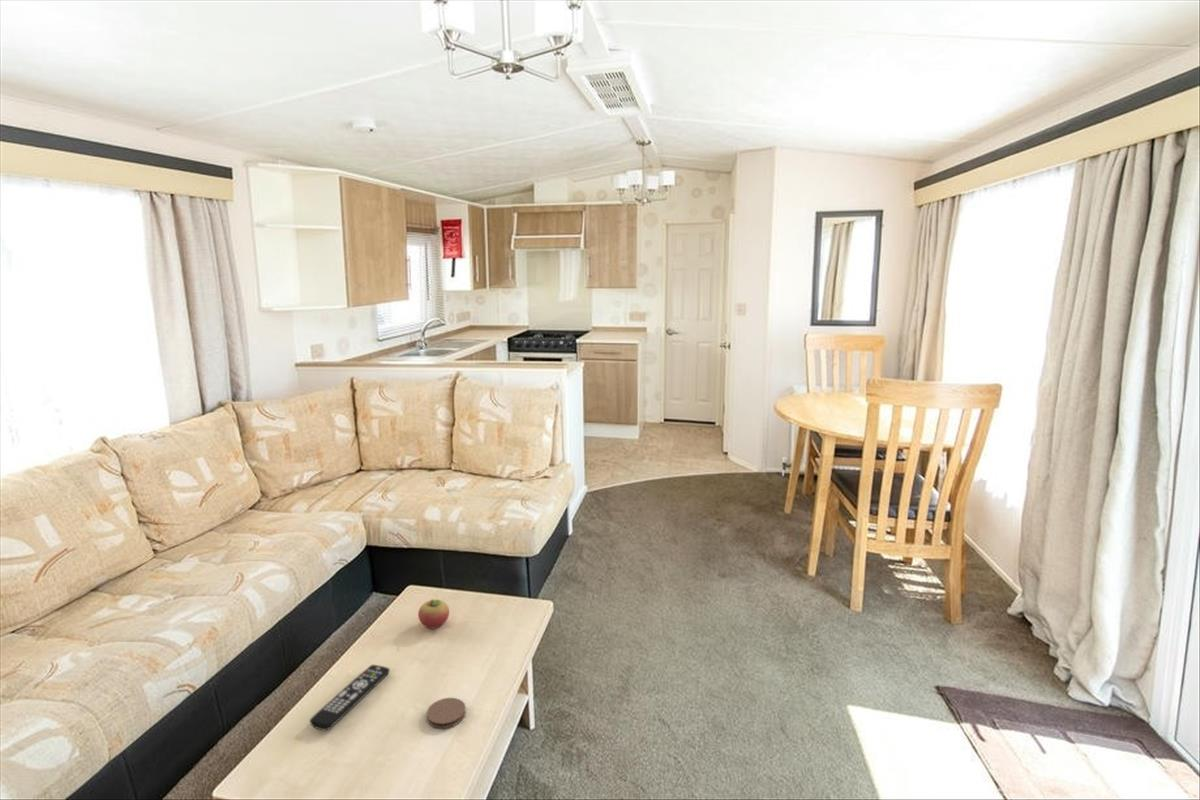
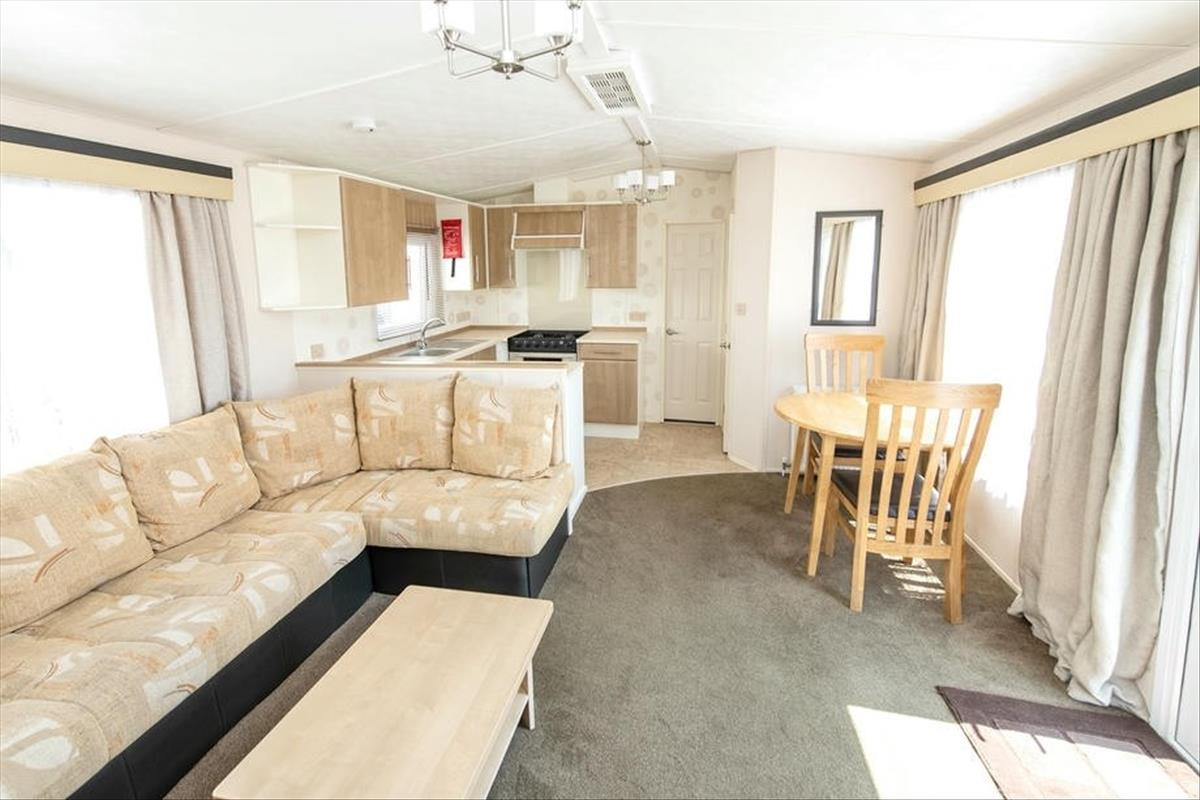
- fruit [417,598,450,630]
- coaster [426,697,467,729]
- remote control [309,664,391,731]
